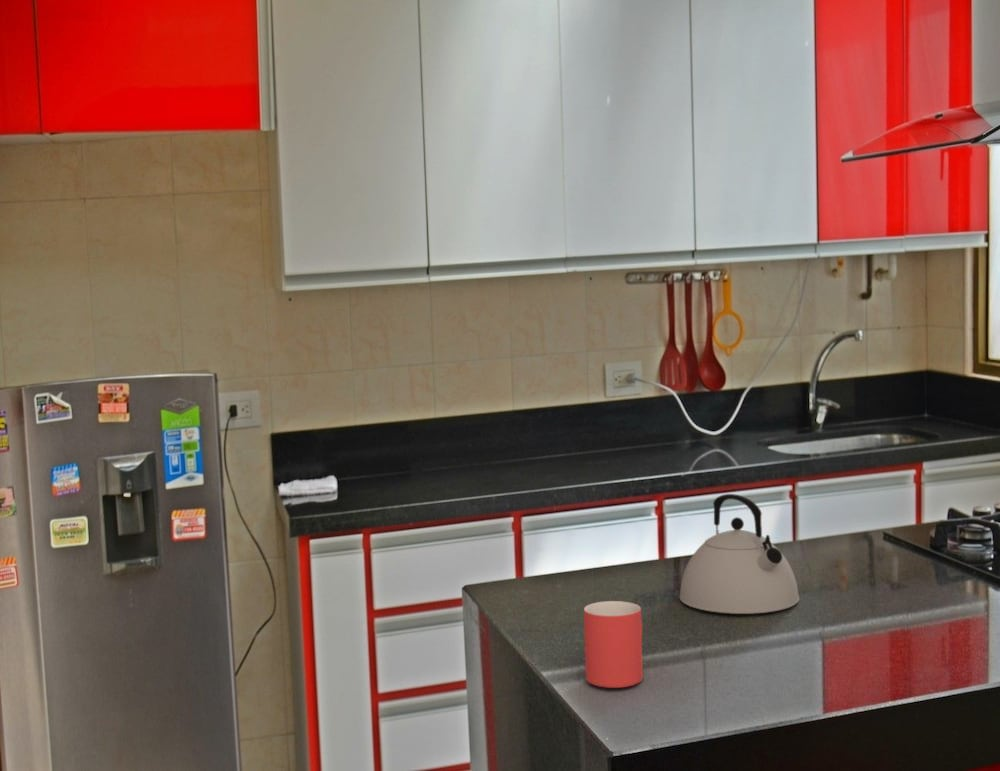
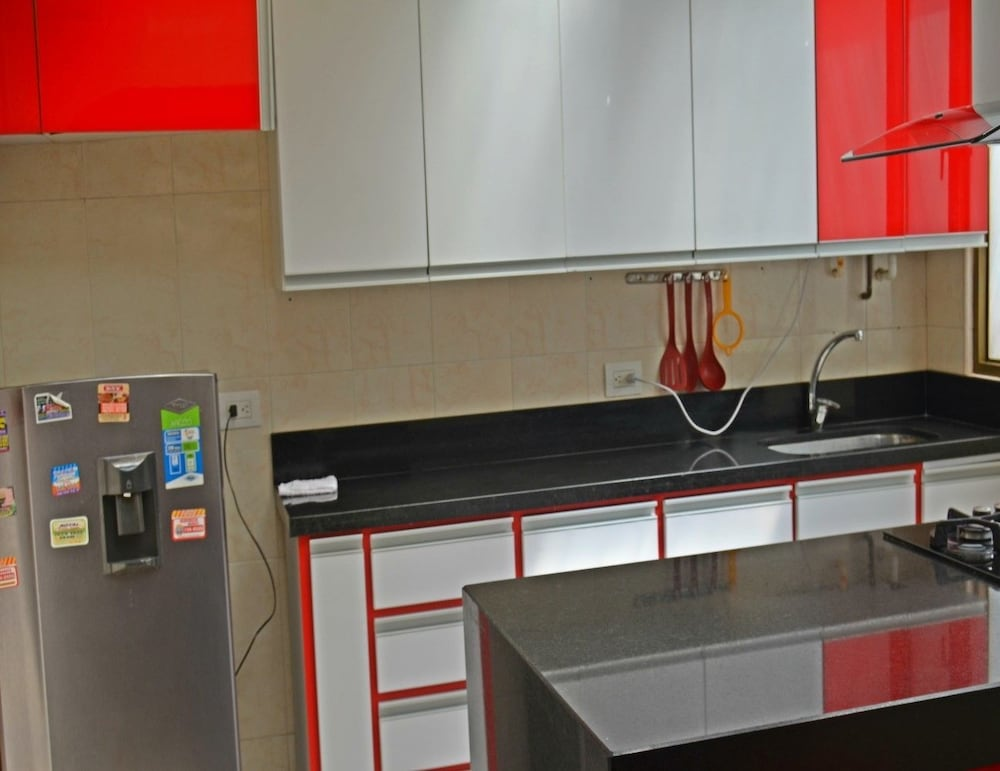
- kettle [678,493,800,615]
- mug [583,600,644,689]
